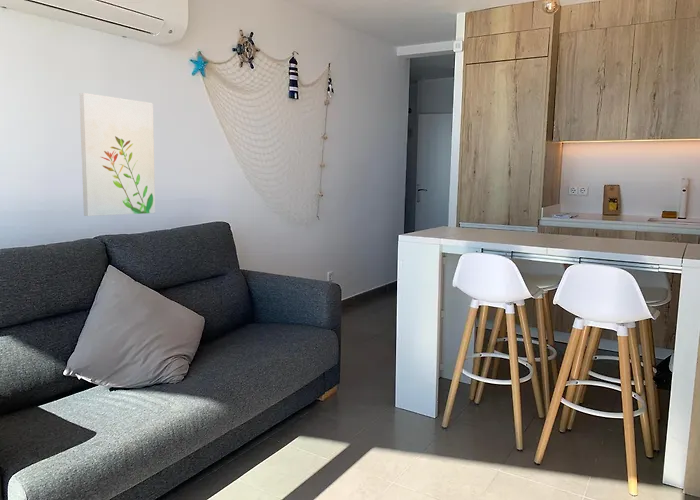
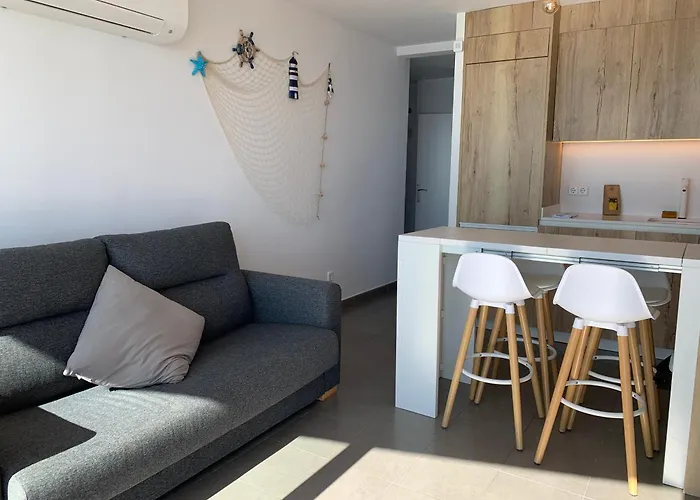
- wall art [78,92,156,217]
